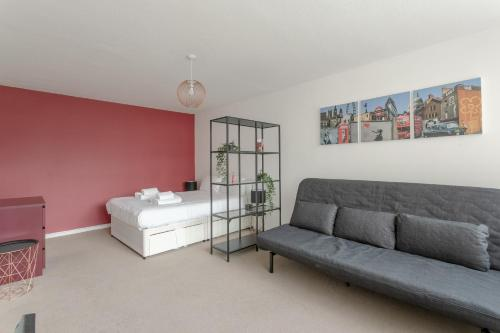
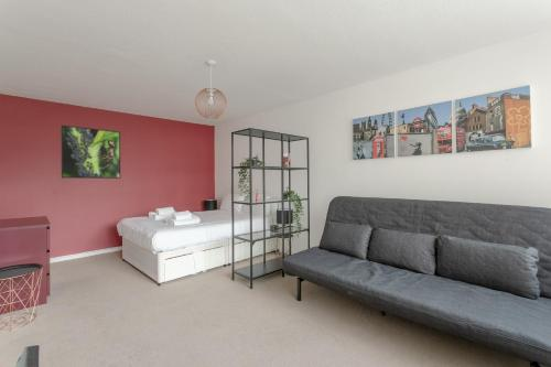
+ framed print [60,125,121,180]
